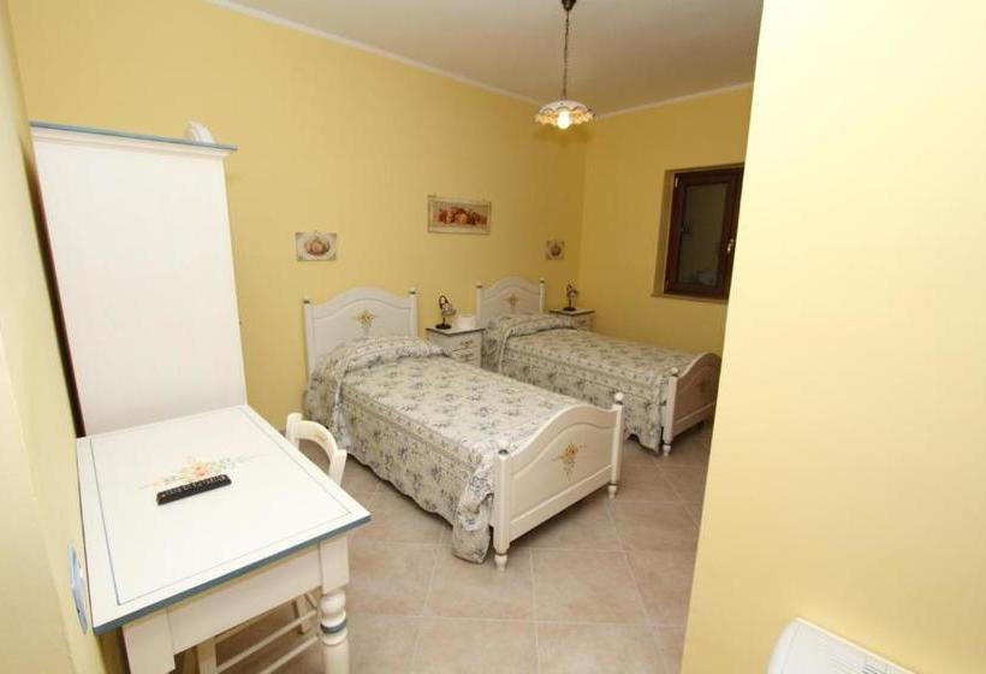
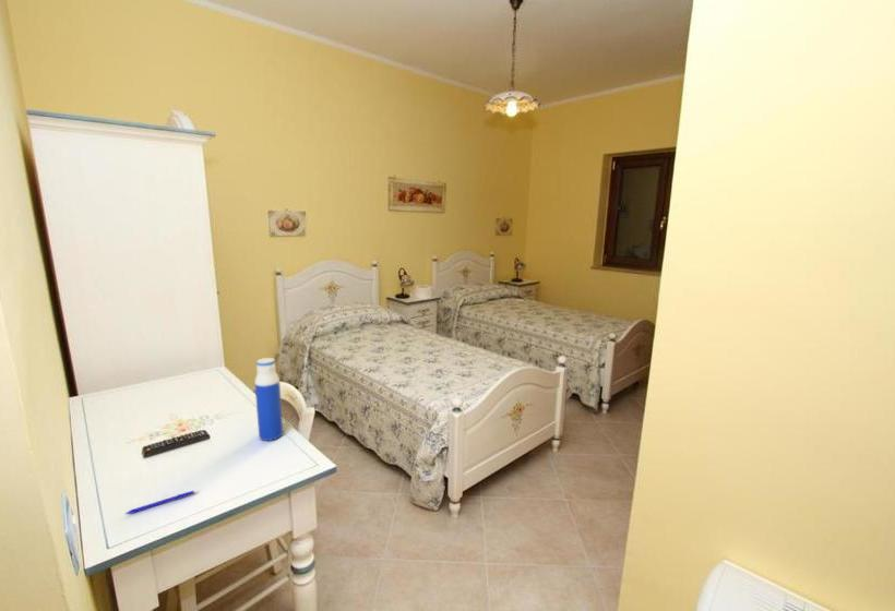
+ pen [124,490,195,515]
+ water bottle [253,357,284,442]
